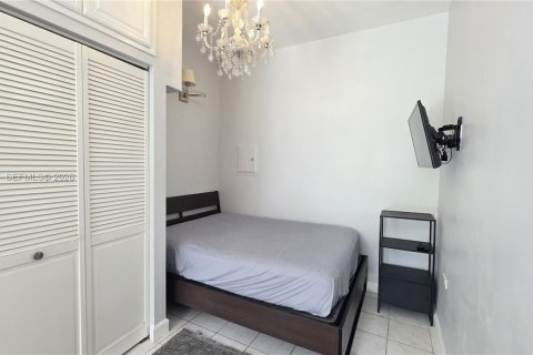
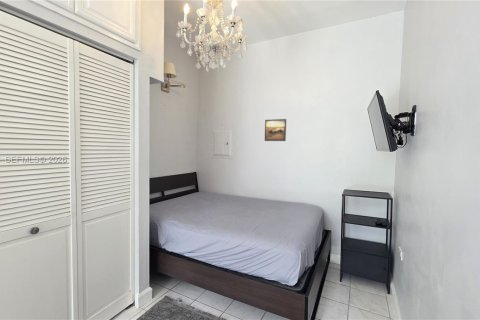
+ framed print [264,118,287,142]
